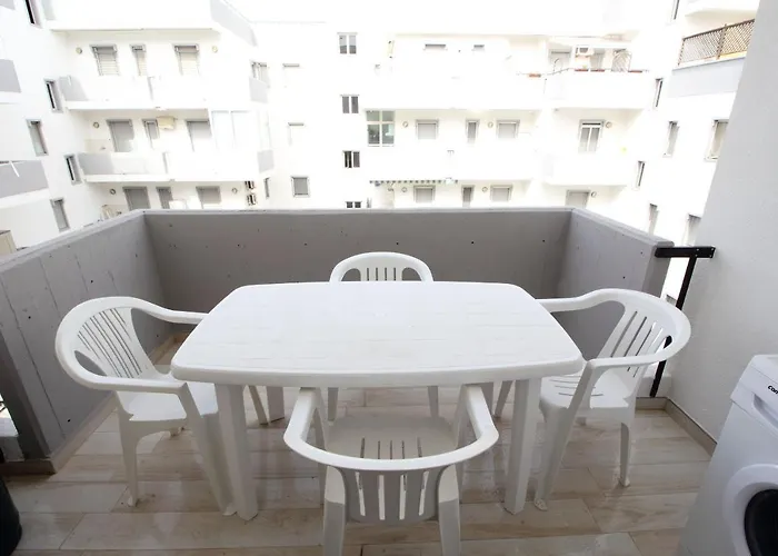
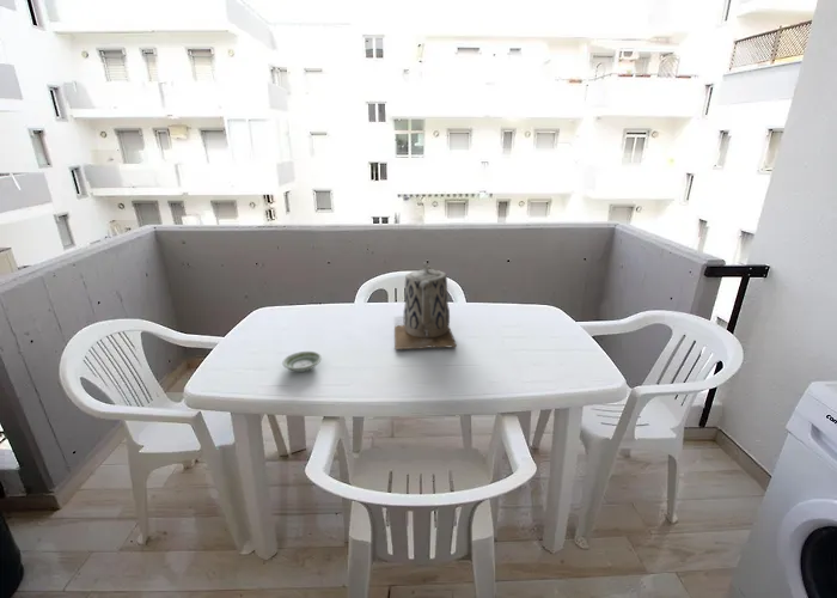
+ teapot [393,261,458,350]
+ saucer [281,350,323,373]
